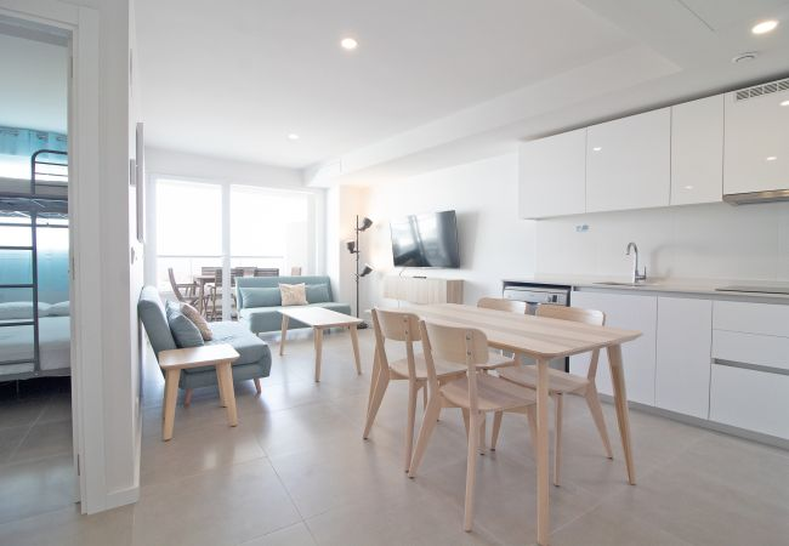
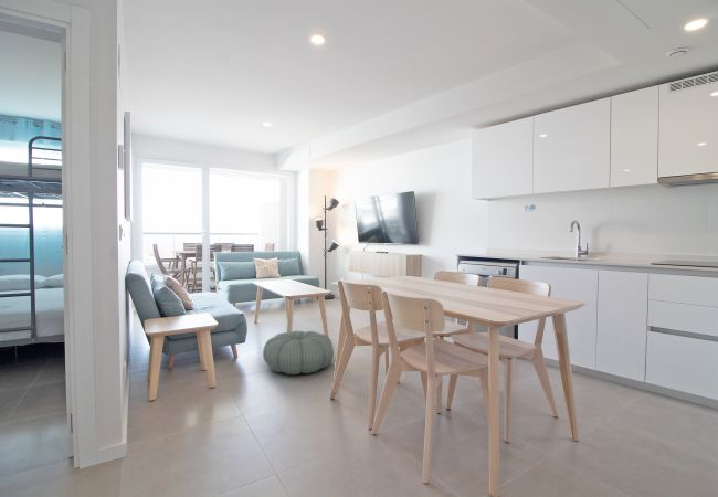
+ pouf [262,330,335,376]
